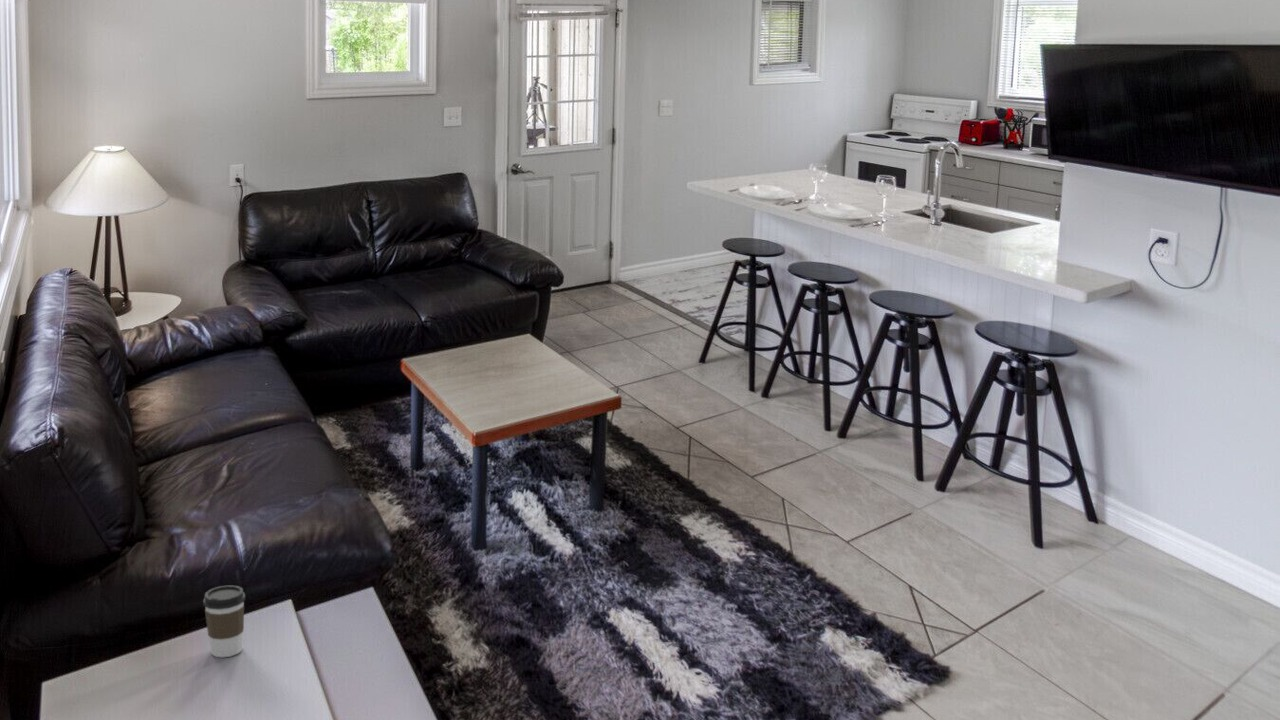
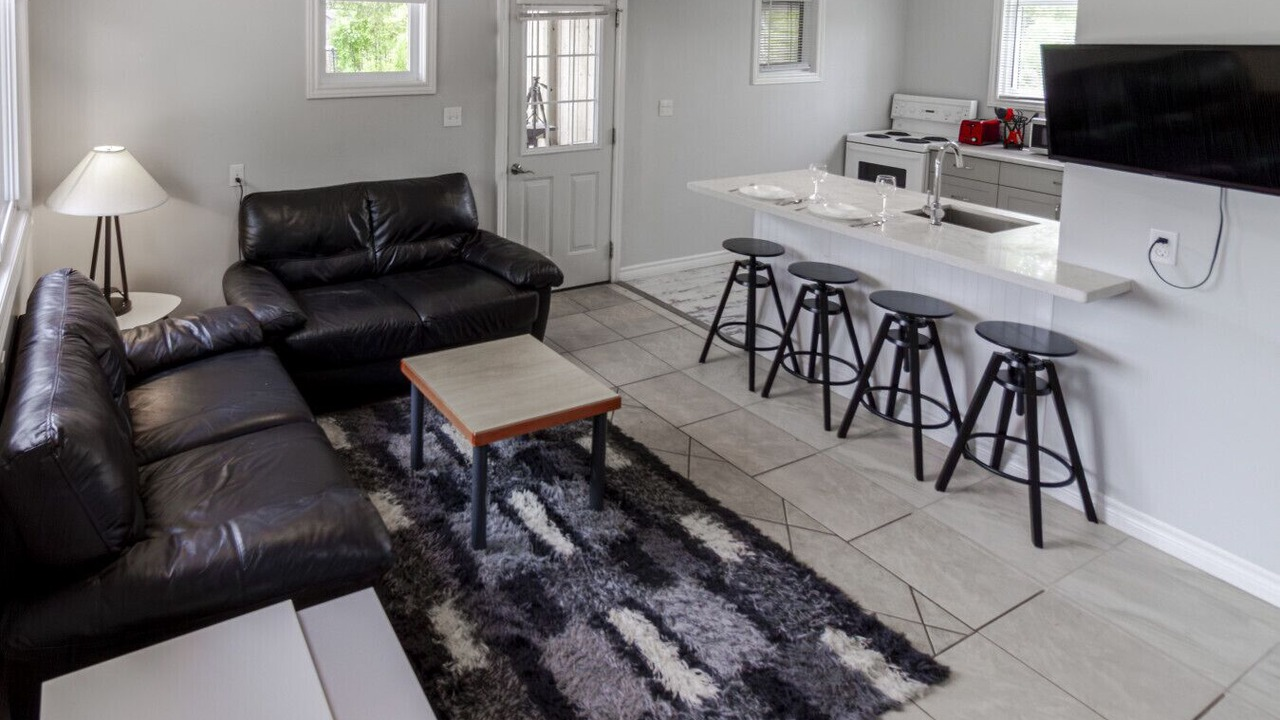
- coffee cup [202,584,246,659]
